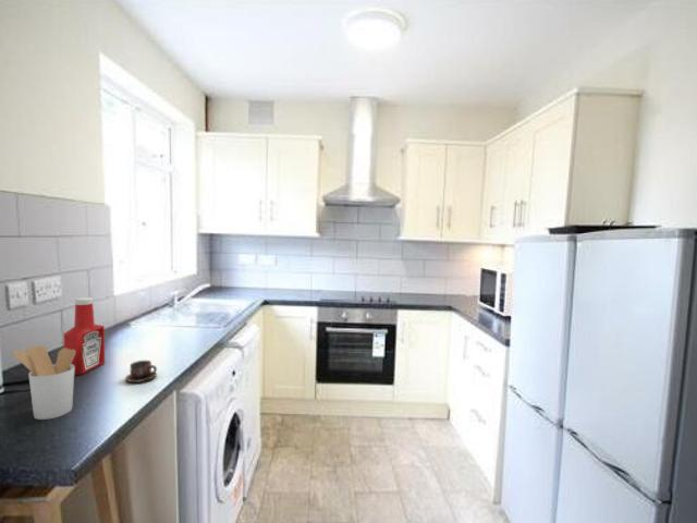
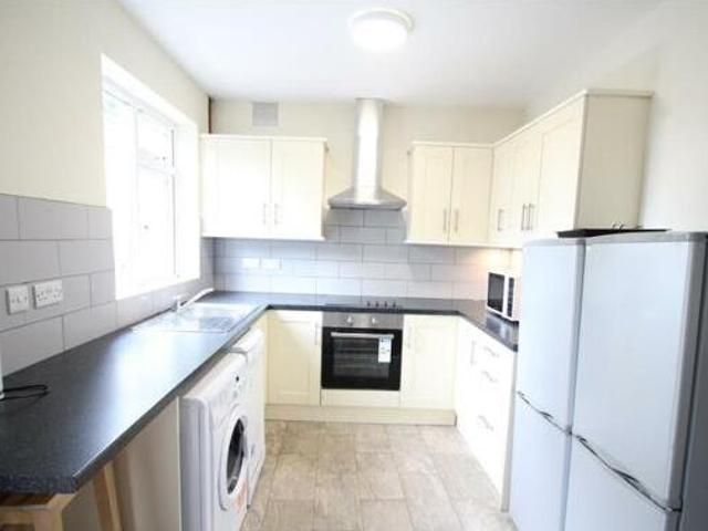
- utensil holder [12,344,75,421]
- cup [124,360,158,384]
- soap bottle [62,296,106,377]
